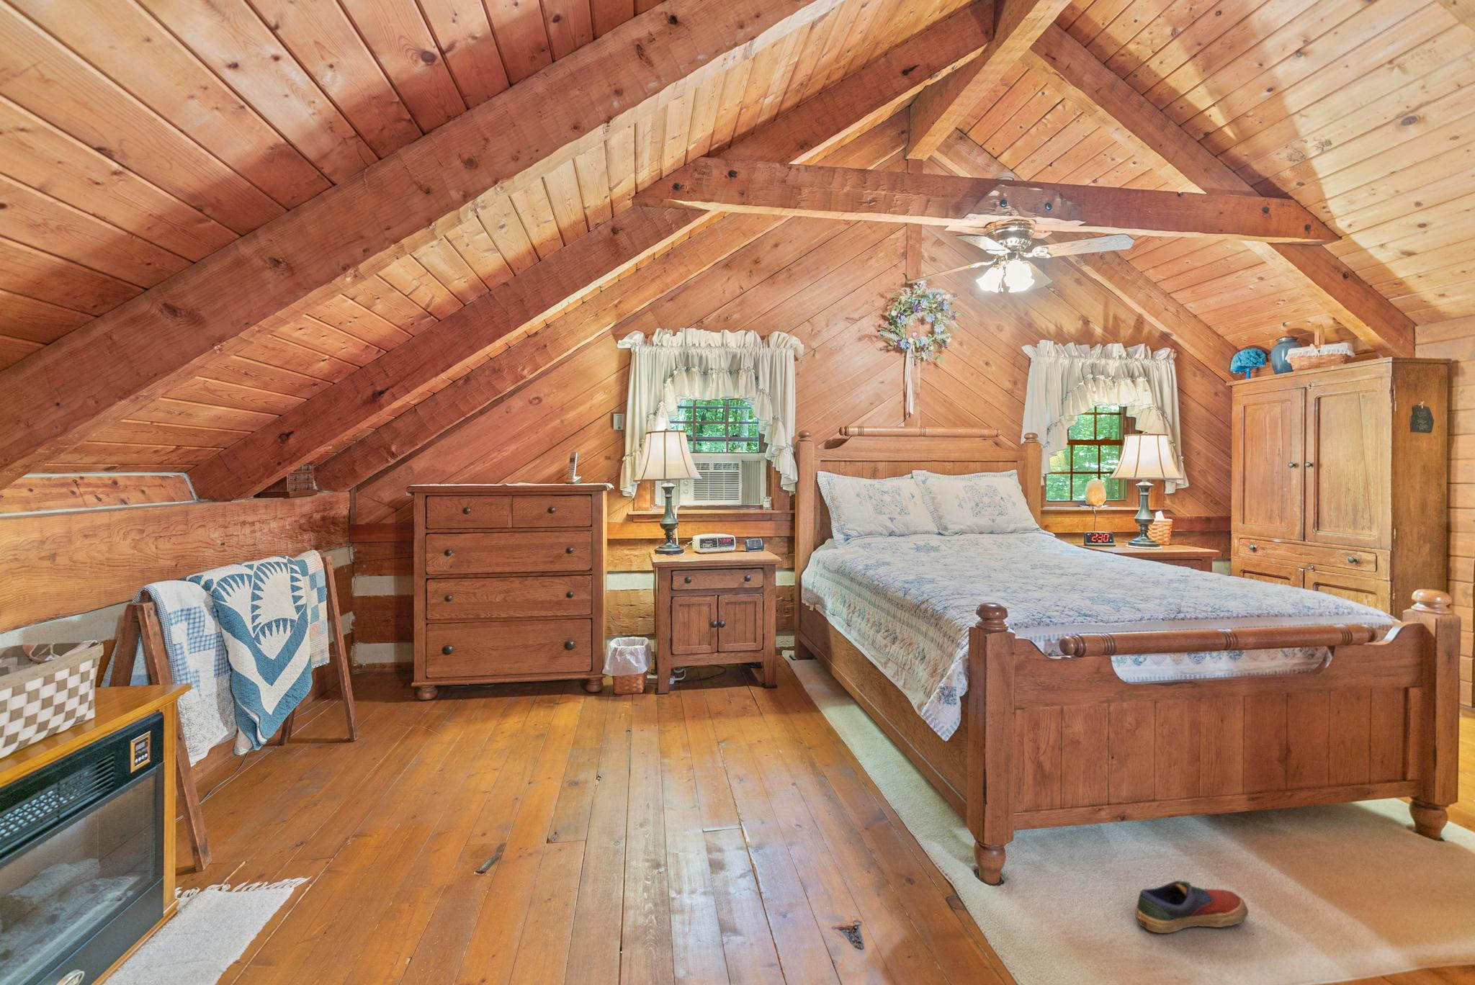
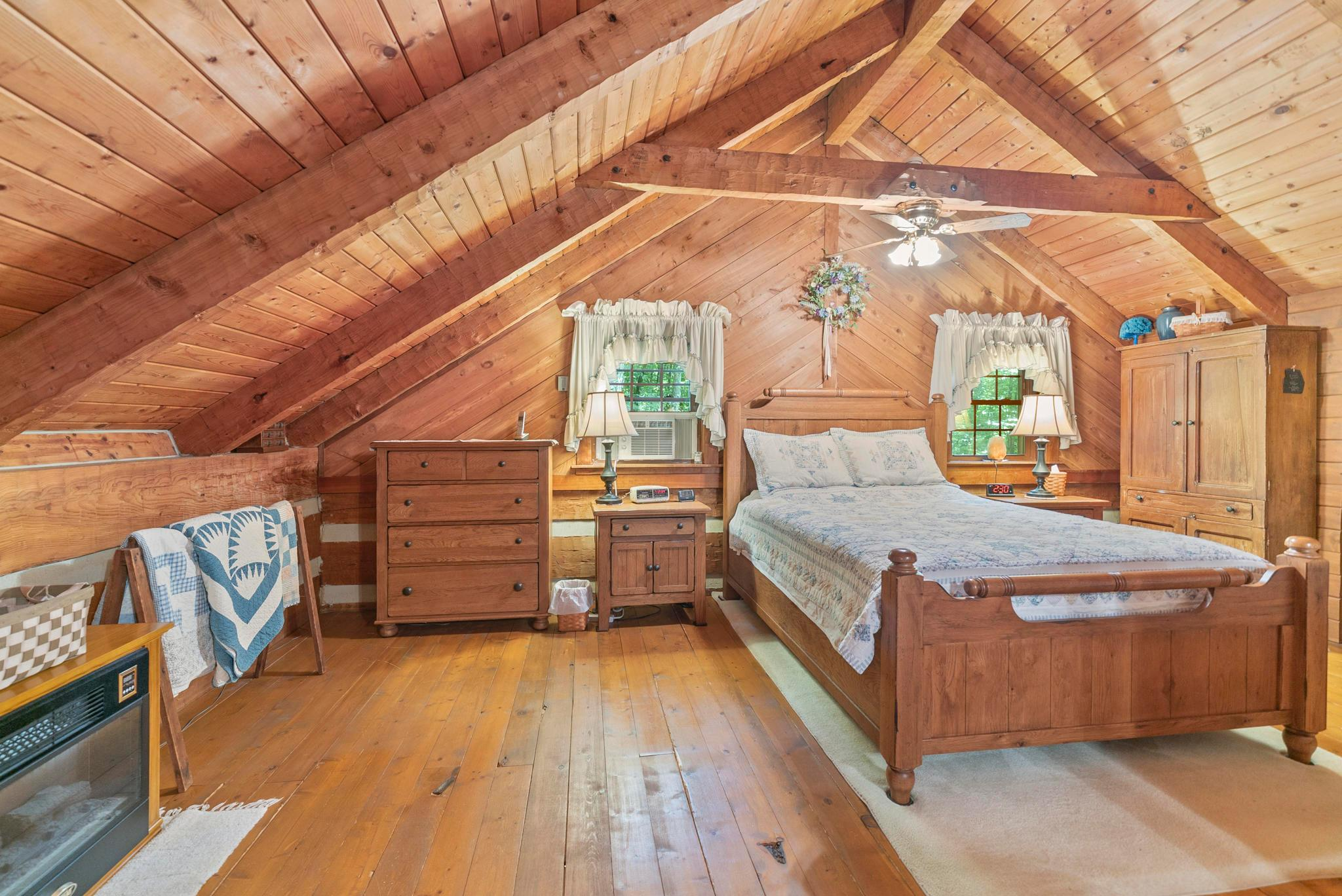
- shoe [1134,879,1250,933]
